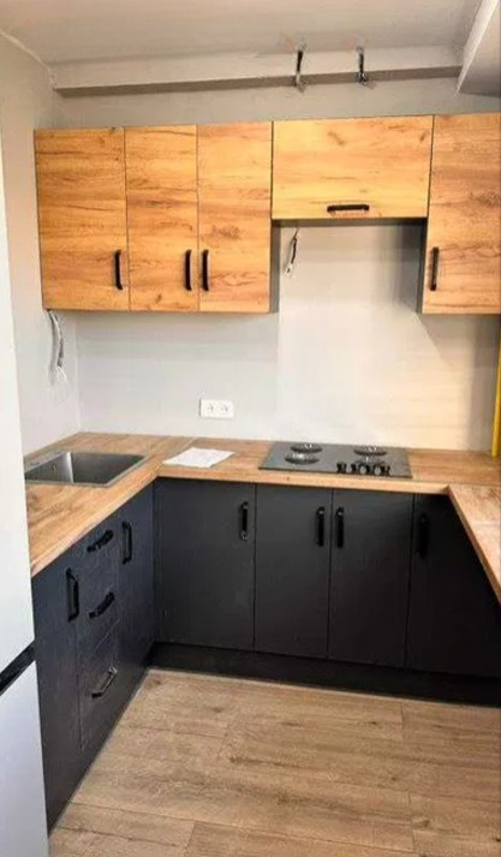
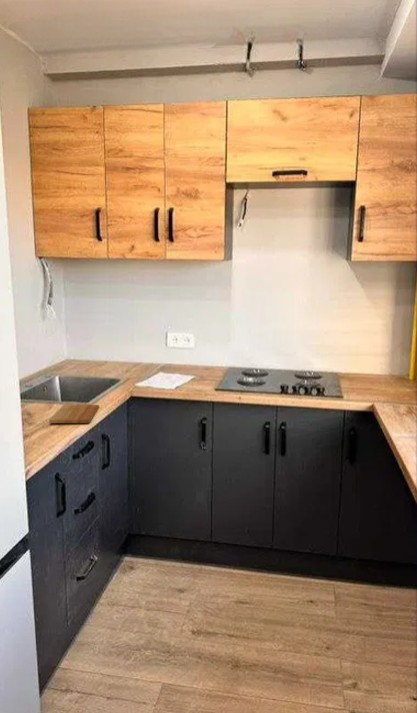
+ cutting board [48,404,100,424]
